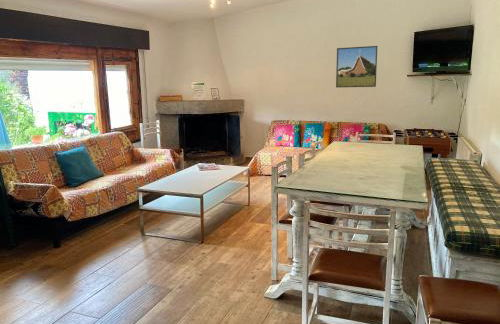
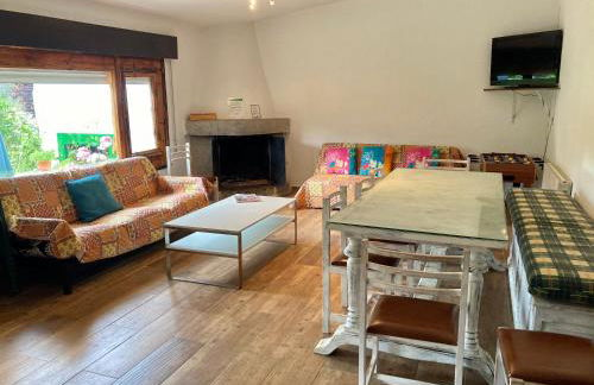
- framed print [335,45,378,88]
